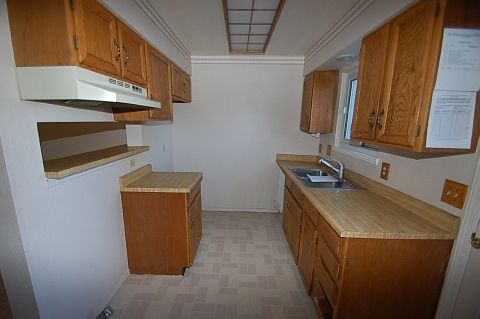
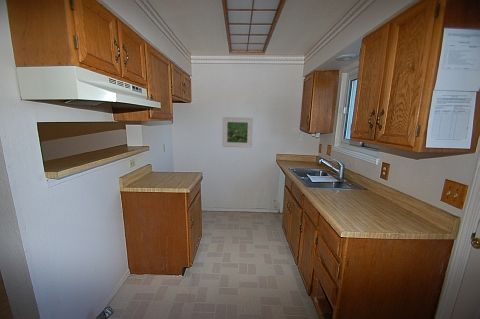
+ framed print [221,116,254,149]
